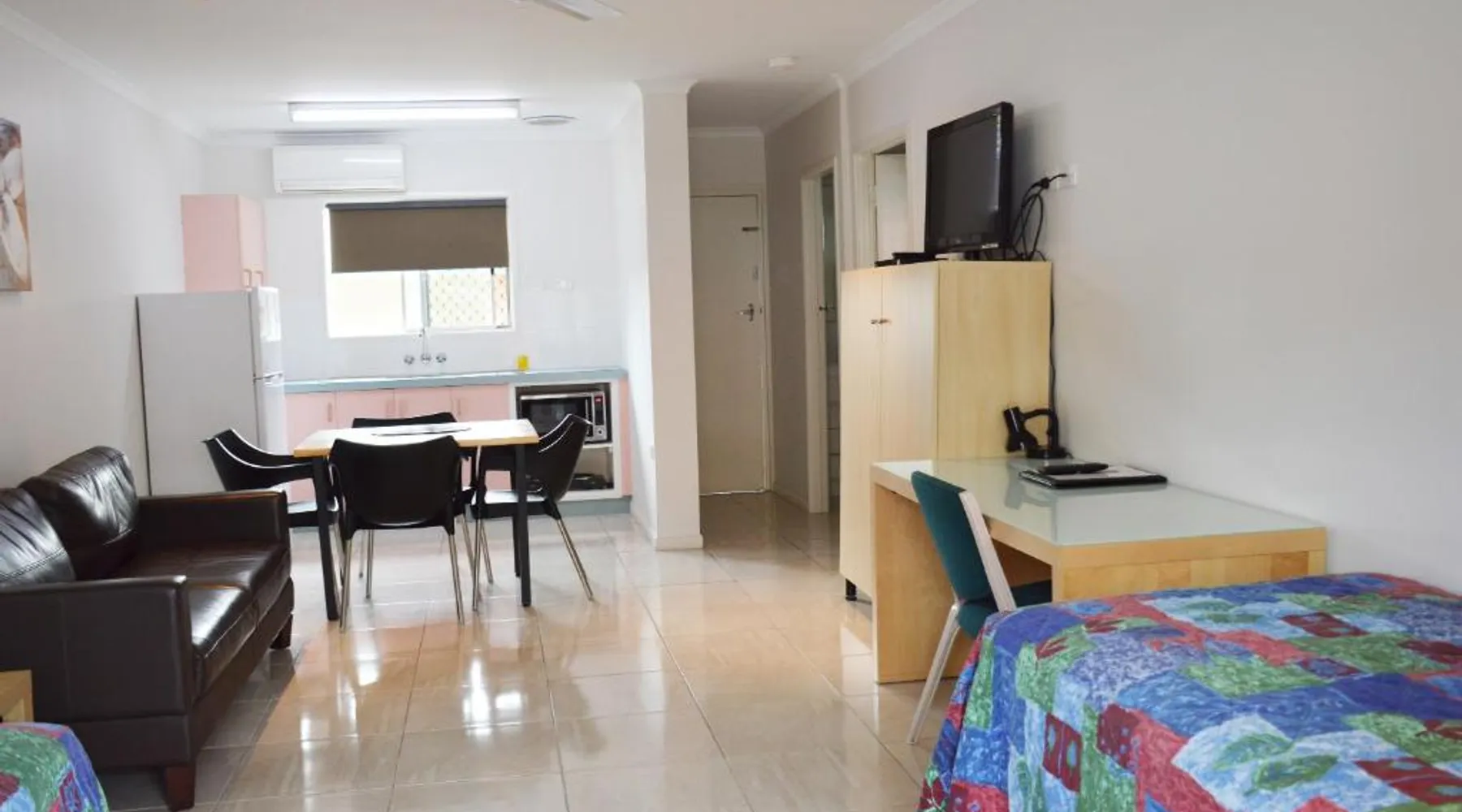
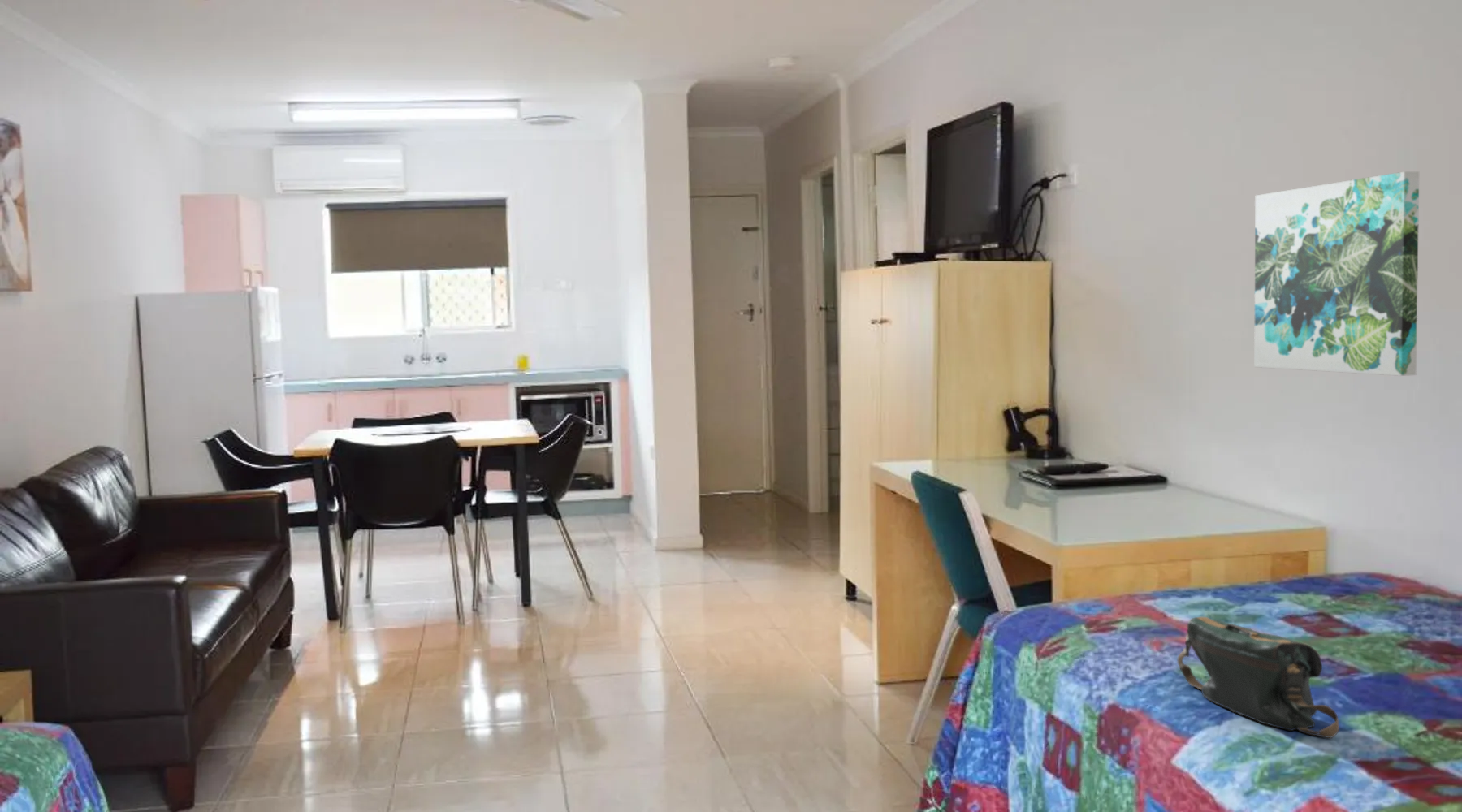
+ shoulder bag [1176,616,1340,739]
+ wall art [1253,171,1420,377]
